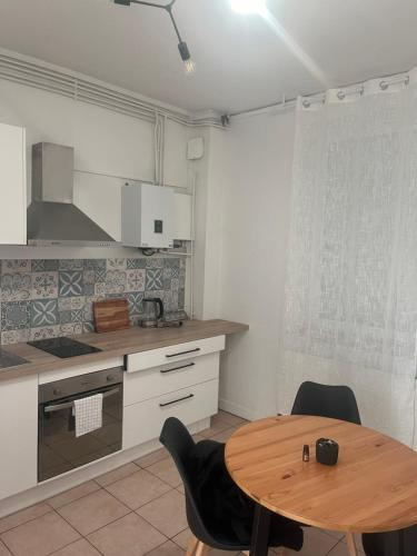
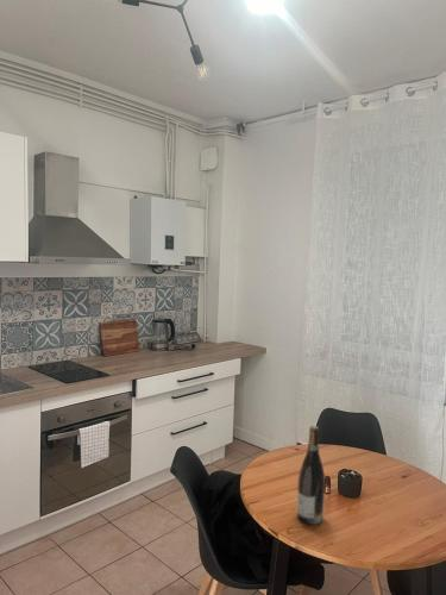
+ wine bottle [296,425,326,526]
